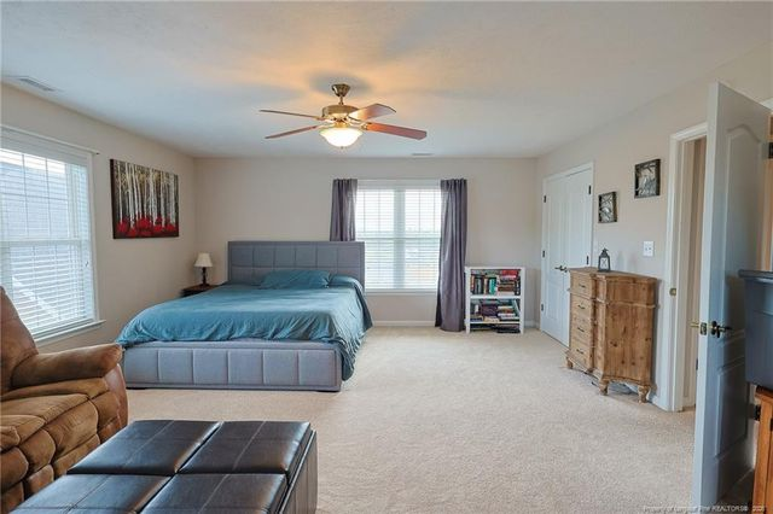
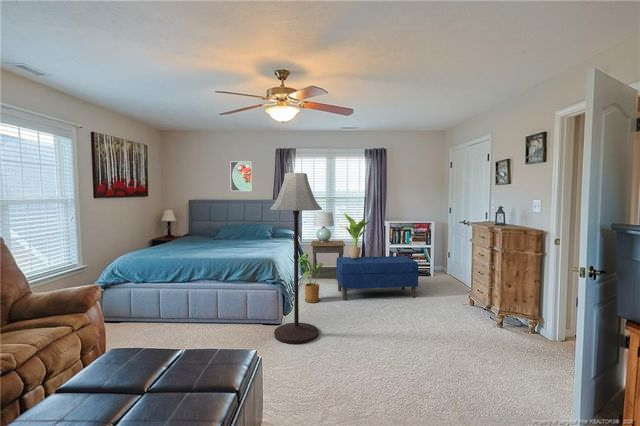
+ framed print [229,160,253,192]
+ house plant [298,253,325,304]
+ floor lamp [268,172,323,345]
+ lamp [313,210,335,243]
+ side table [310,240,346,279]
+ bench [335,255,419,301]
+ potted plant [340,212,373,259]
